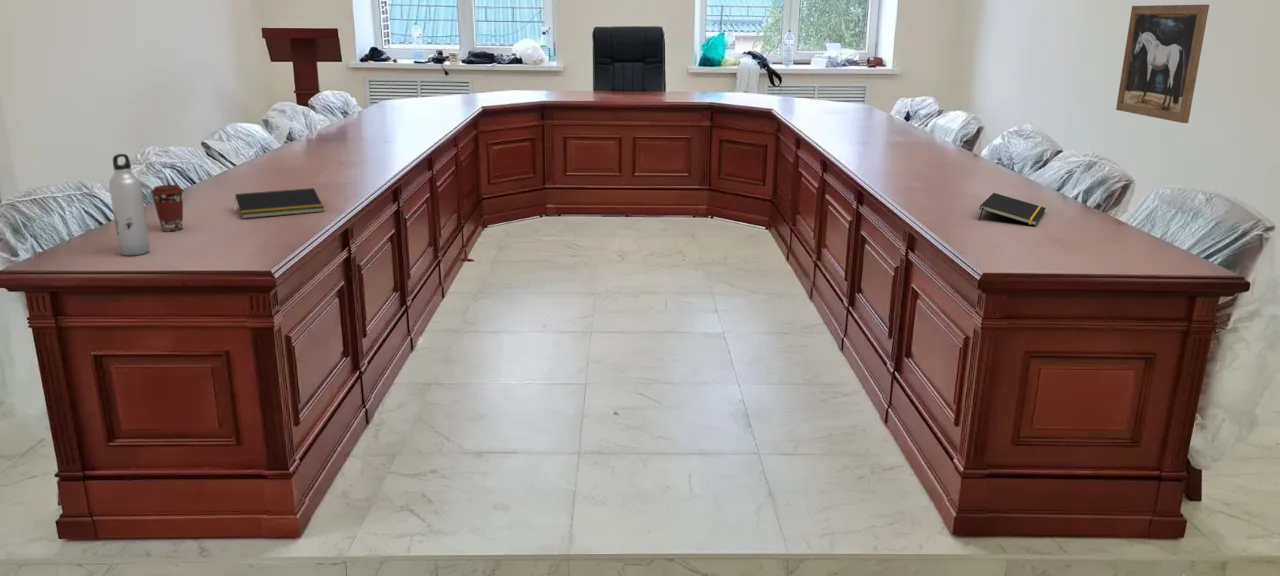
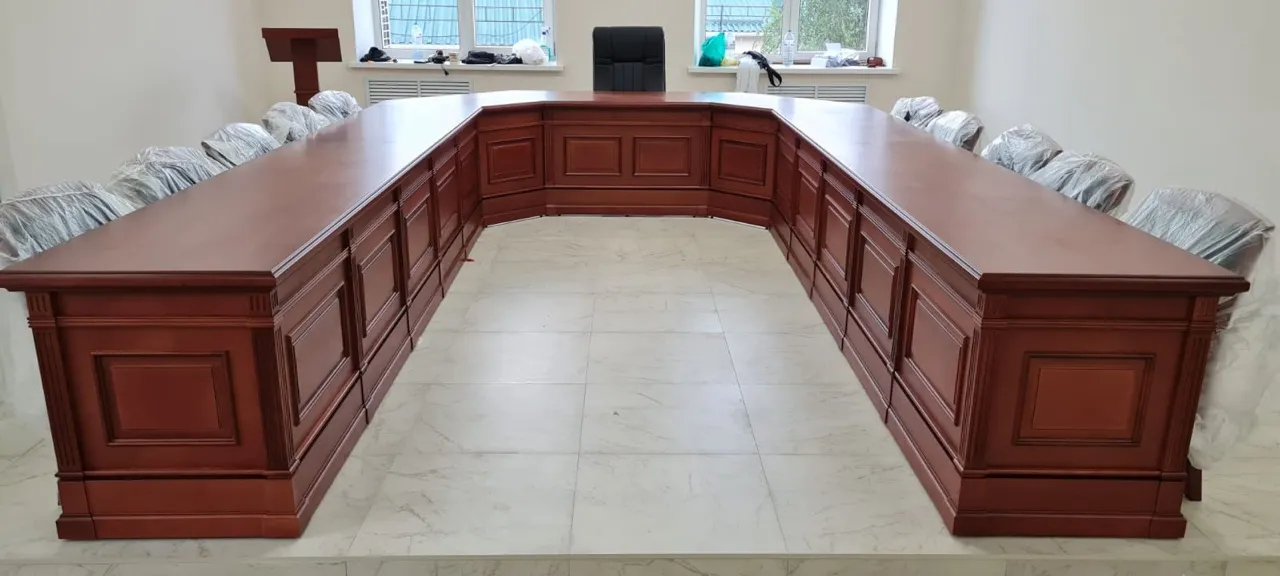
- water bottle [108,153,151,256]
- coffee cup [149,184,185,232]
- notepad [234,187,325,219]
- wall art [1115,4,1210,124]
- notepad [978,192,1047,227]
